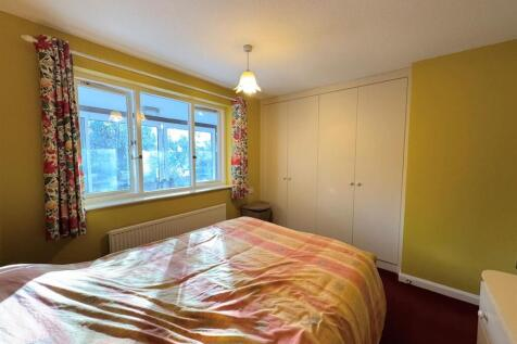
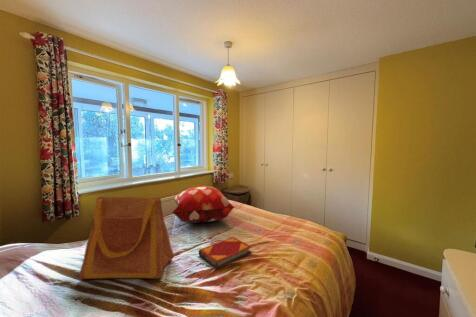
+ decorative pillow [171,185,235,224]
+ hardback book [198,236,252,270]
+ tote bag [79,196,174,280]
